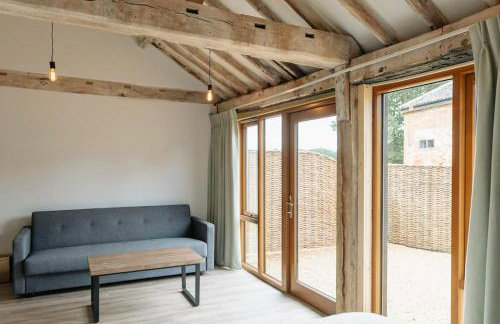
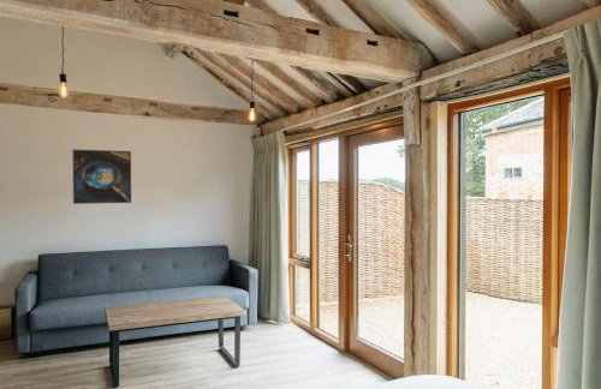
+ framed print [71,149,132,205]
